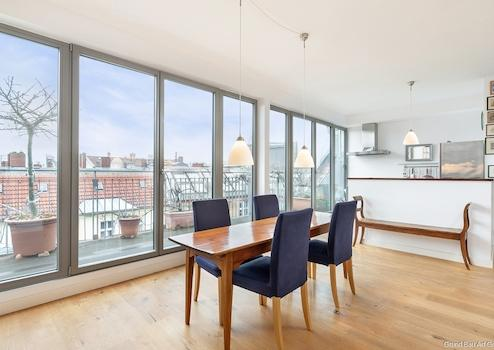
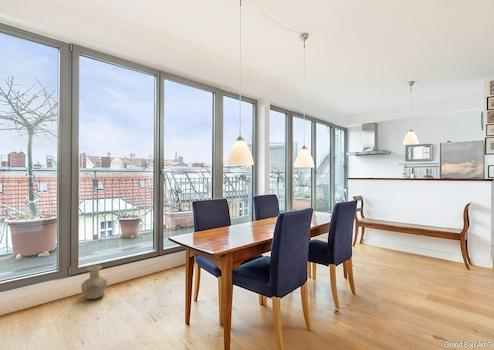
+ vase [80,264,108,300]
